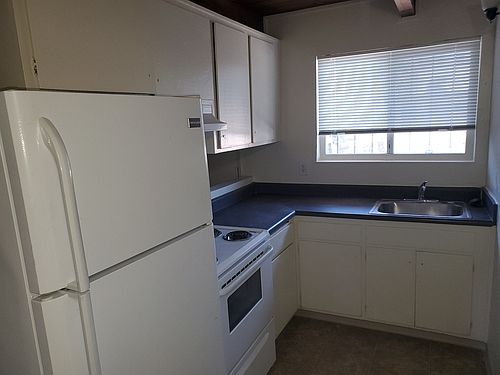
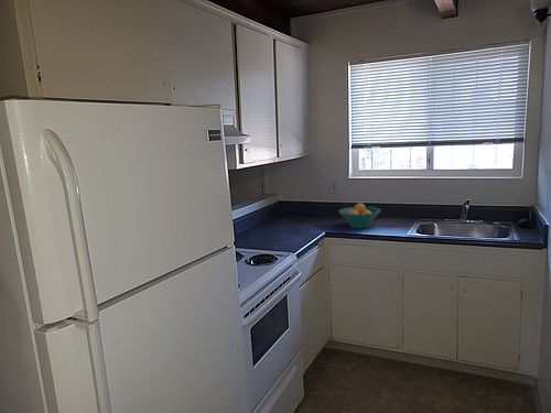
+ fruit bowl [338,203,381,229]
